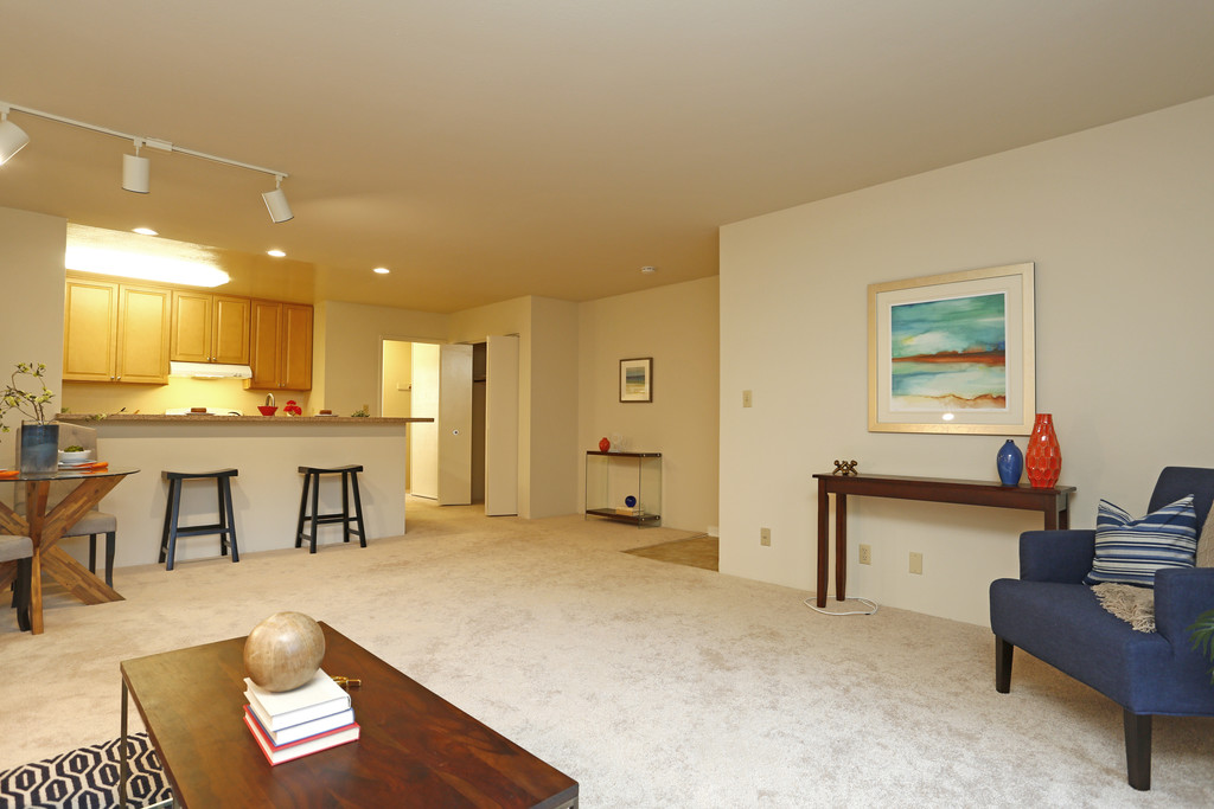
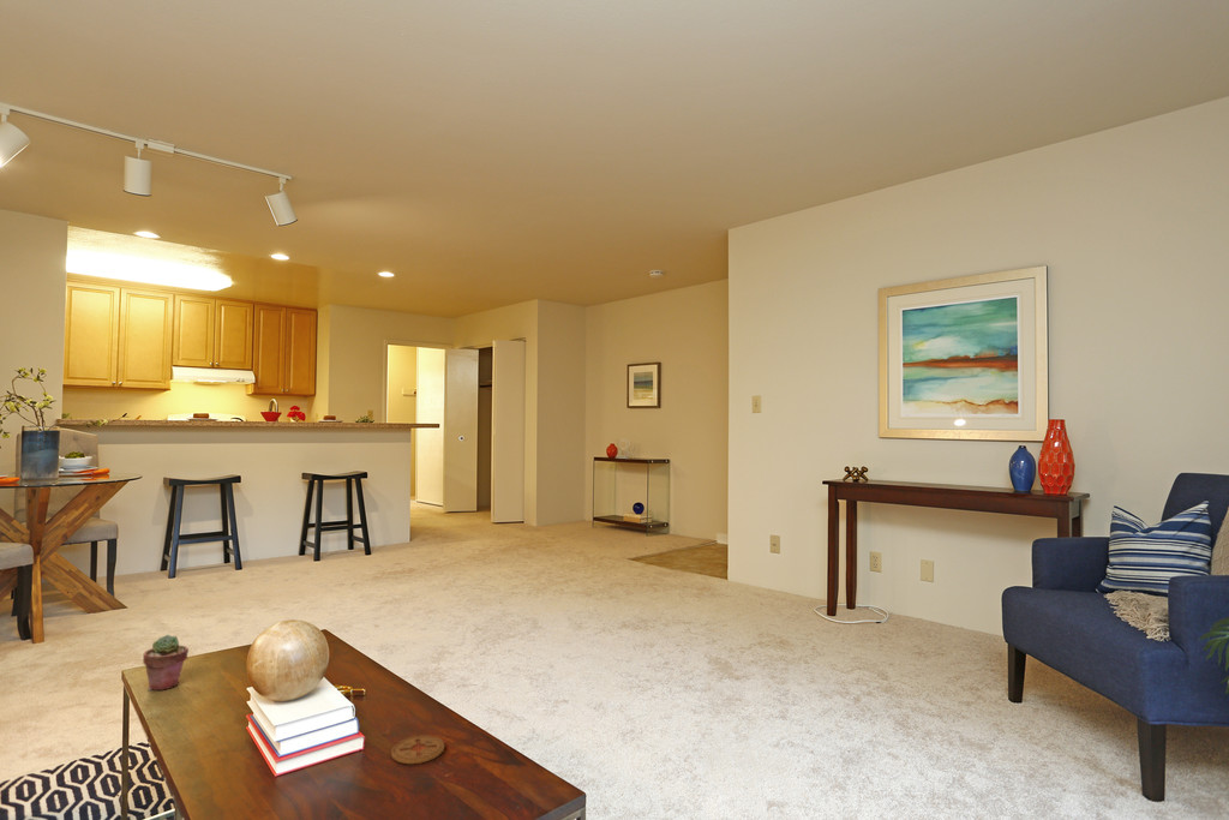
+ coaster [390,735,445,765]
+ potted succulent [142,634,190,692]
